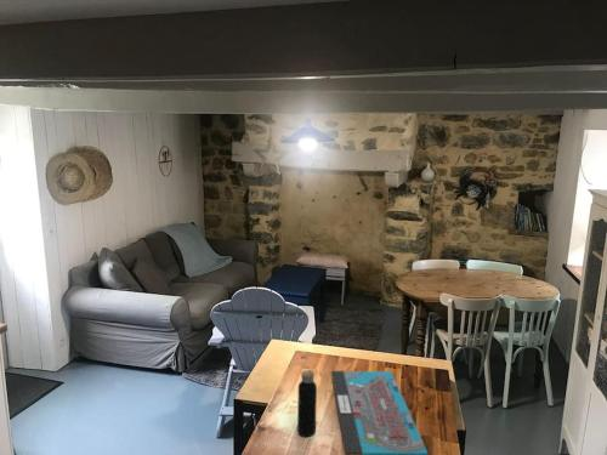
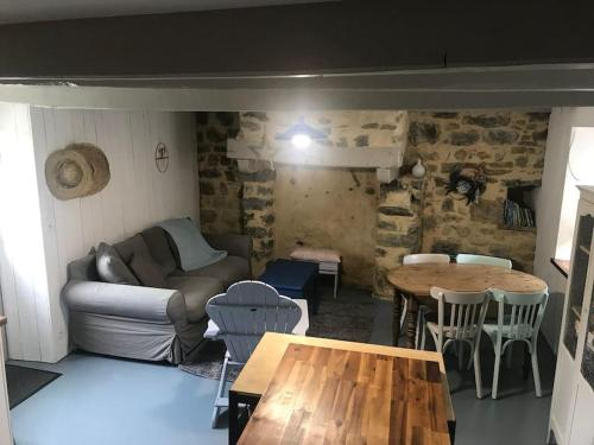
- water bottle [296,365,318,438]
- board game [330,370,429,455]
